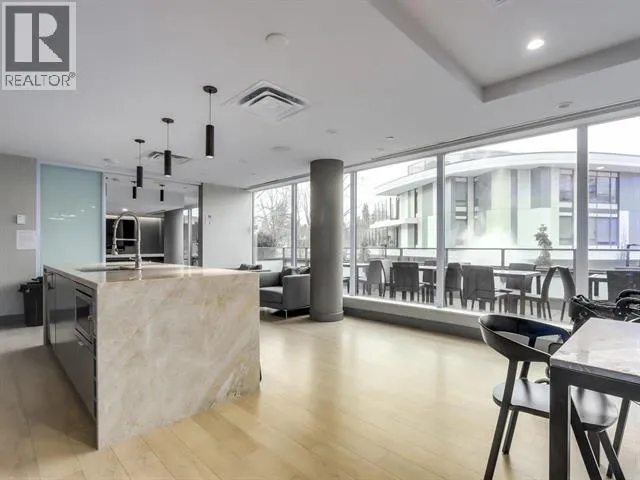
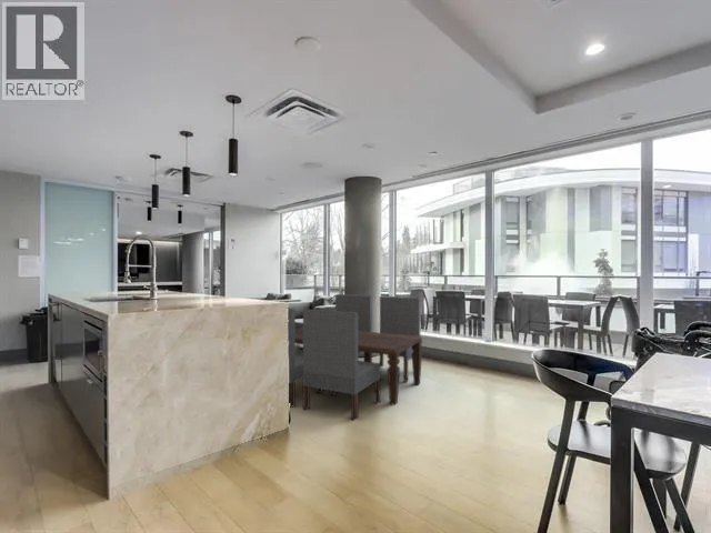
+ dining table [288,293,423,422]
